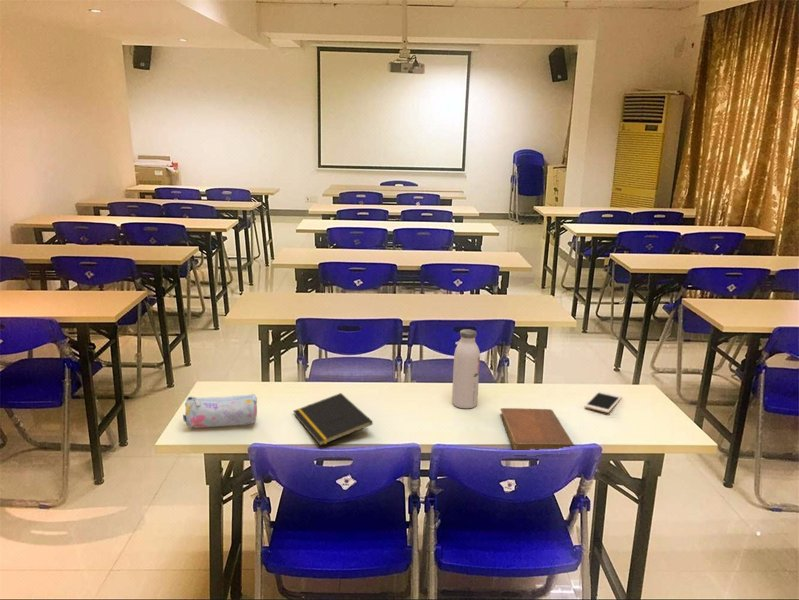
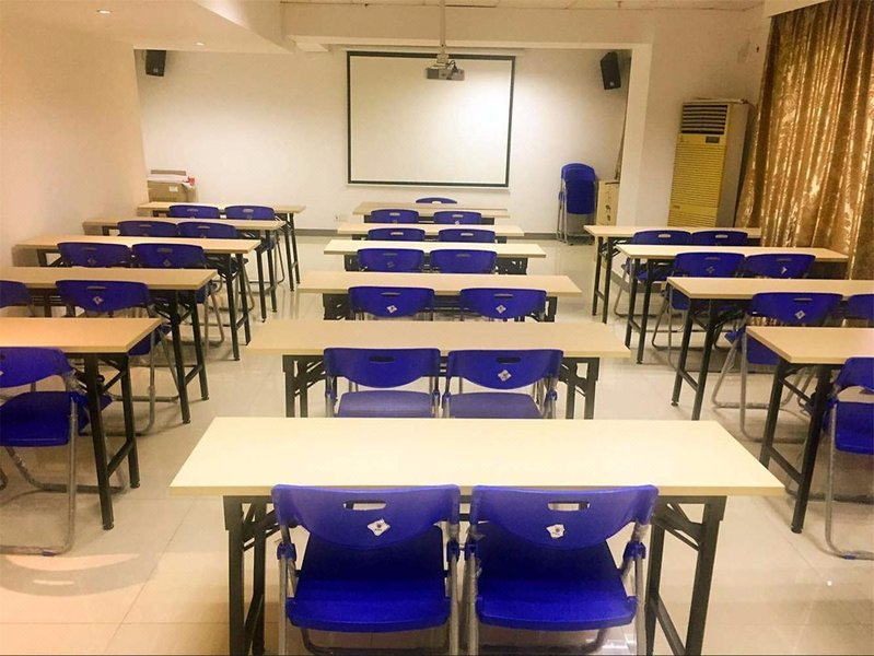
- notepad [292,392,374,447]
- pencil case [182,393,258,429]
- cell phone [584,390,623,414]
- water bottle [451,328,481,409]
- notebook [499,407,575,454]
